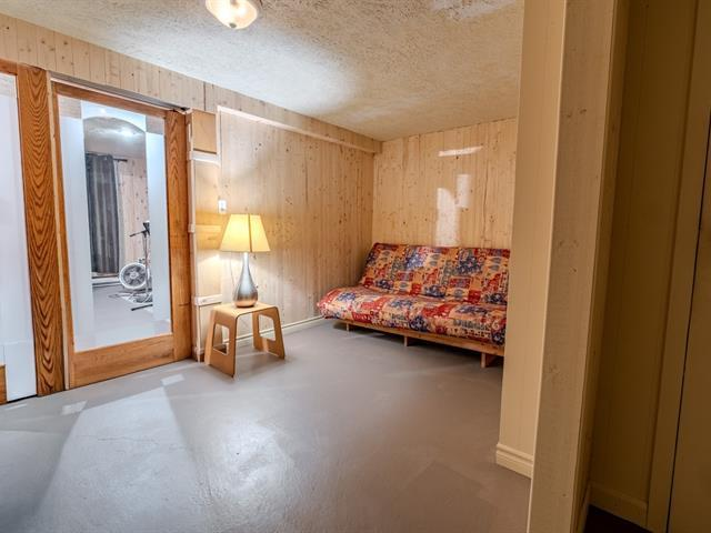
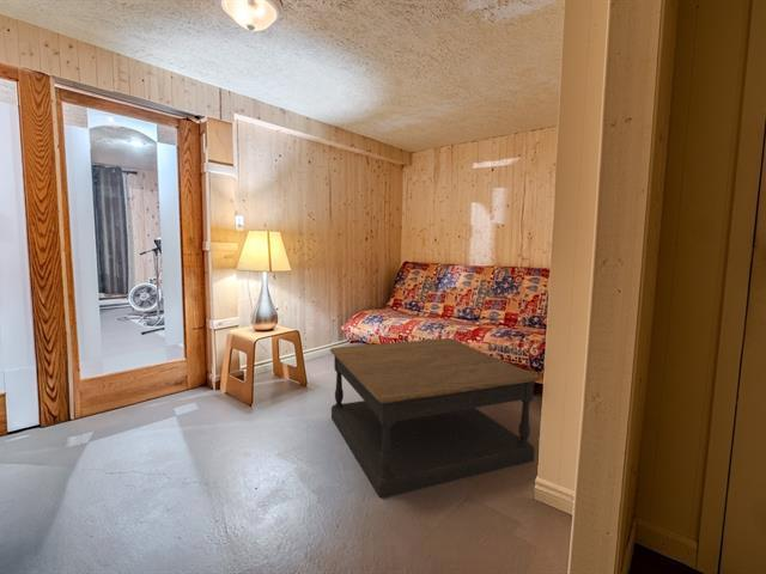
+ coffee table [329,337,542,500]
